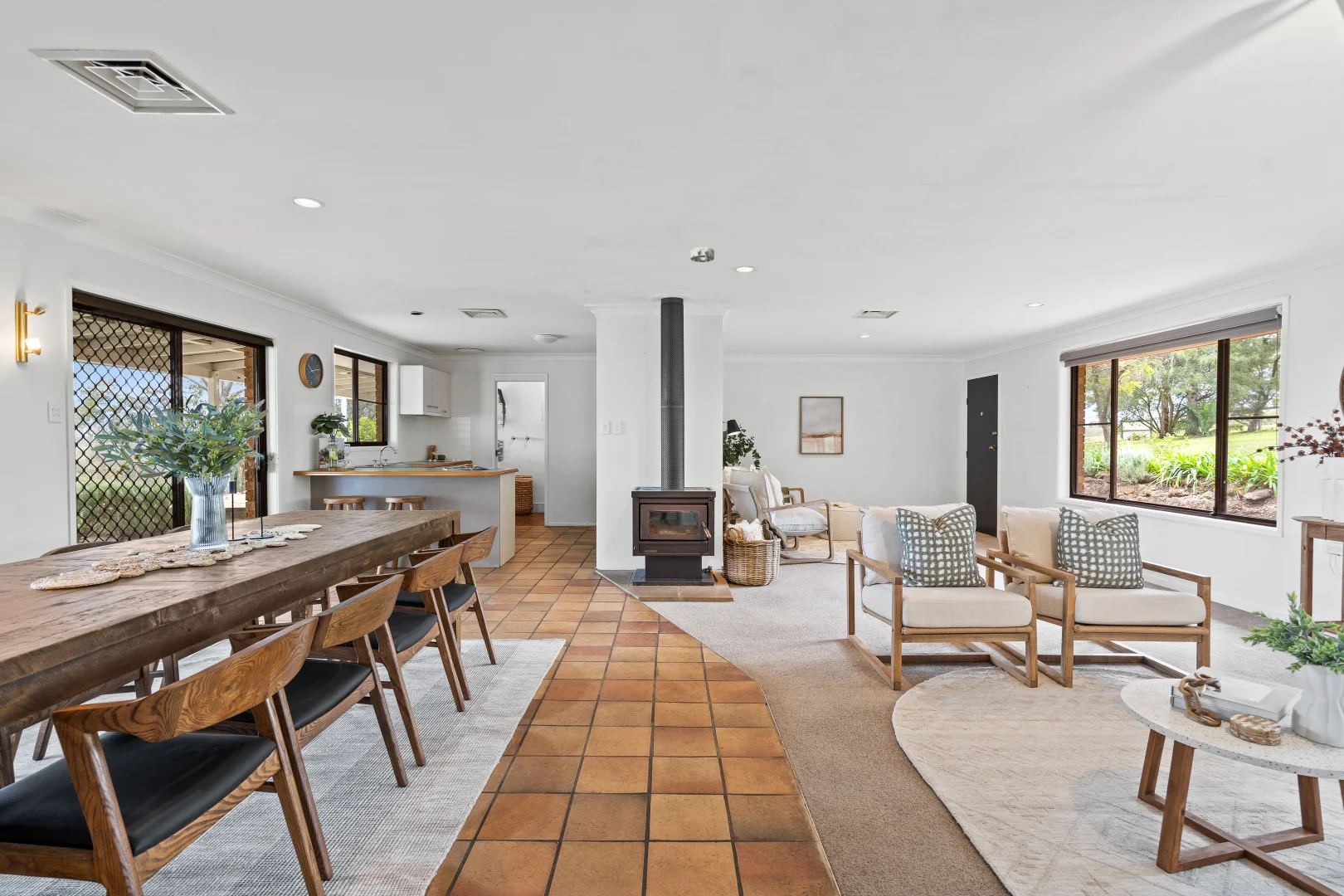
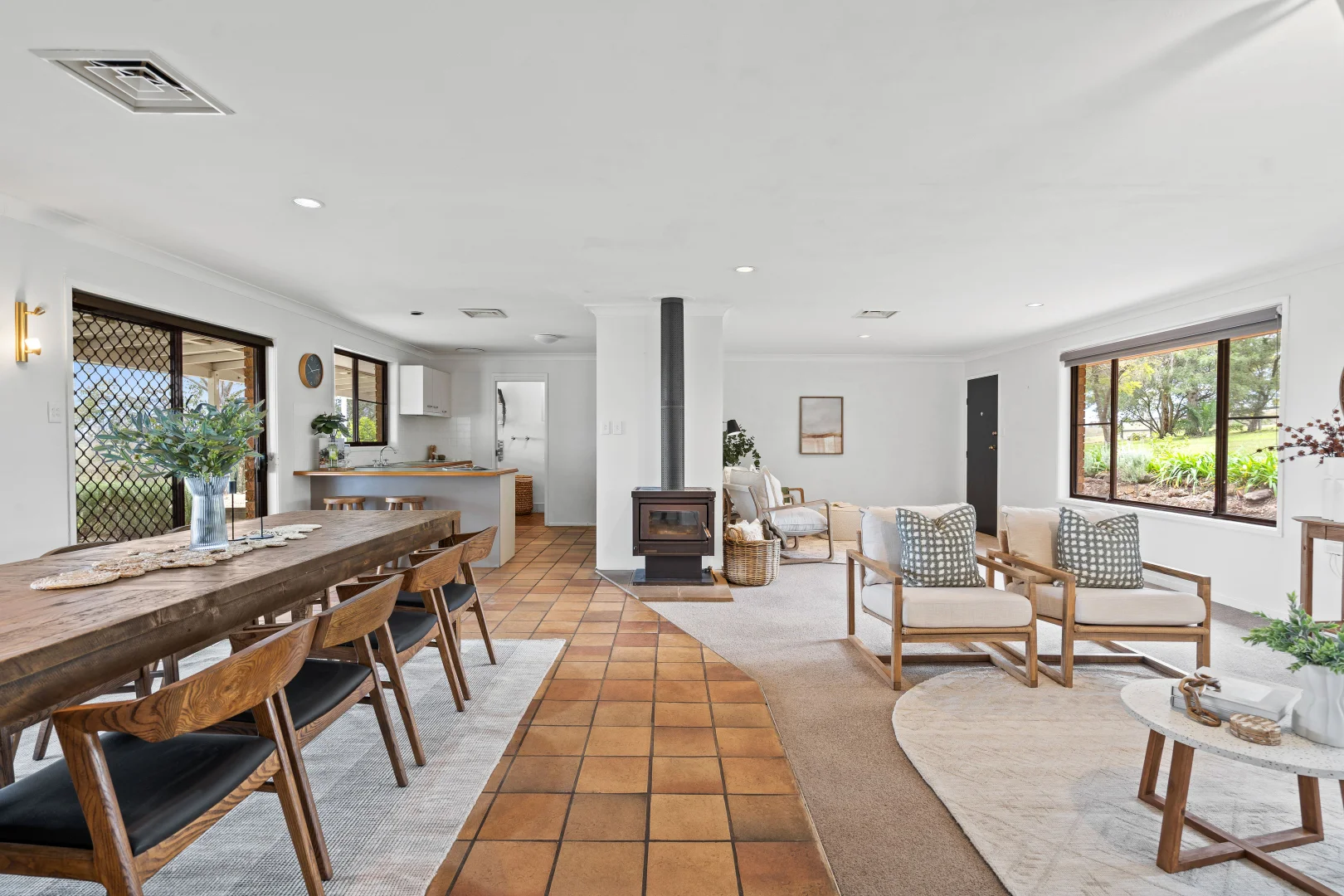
- smoke detector [689,246,715,263]
